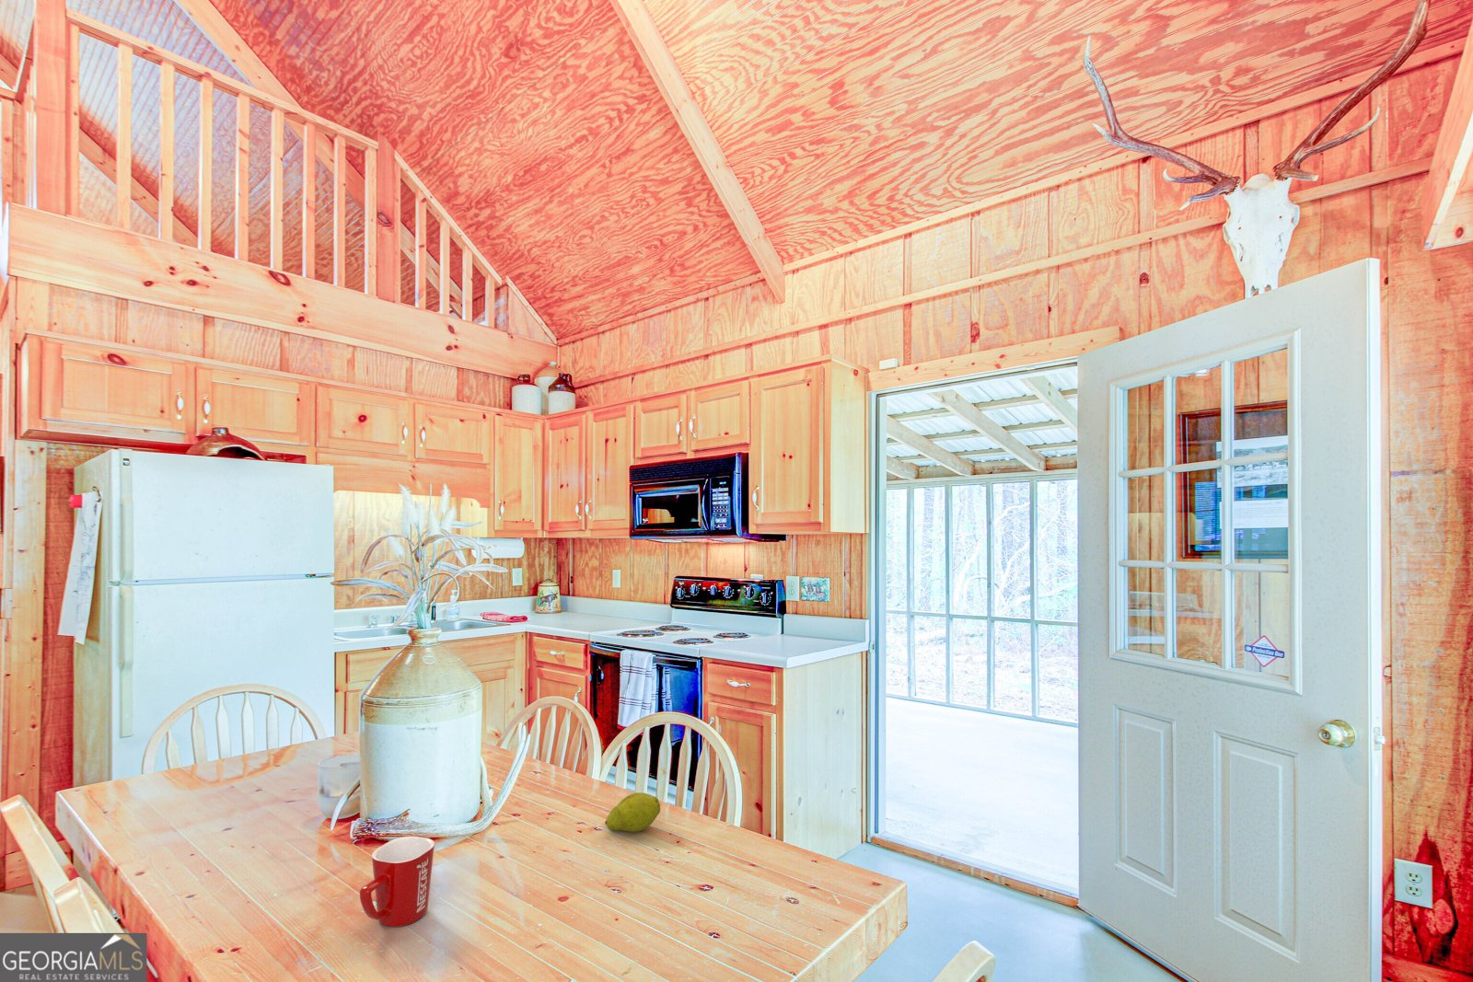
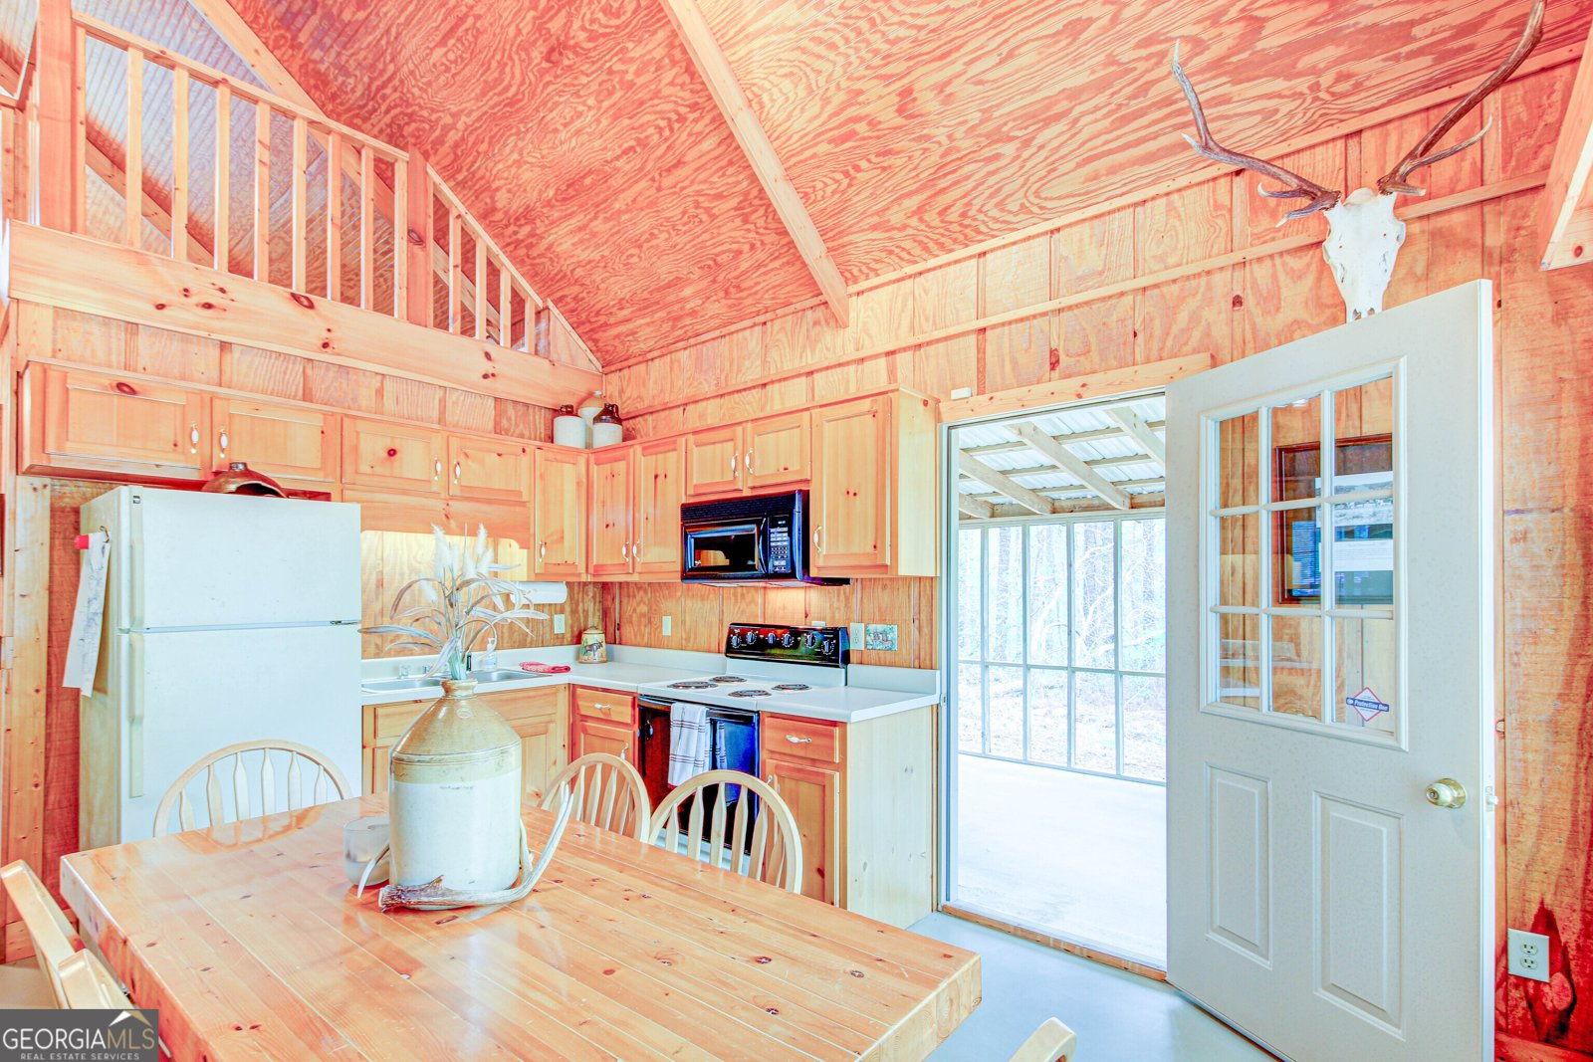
- fruit [604,791,661,833]
- mug [359,835,435,927]
